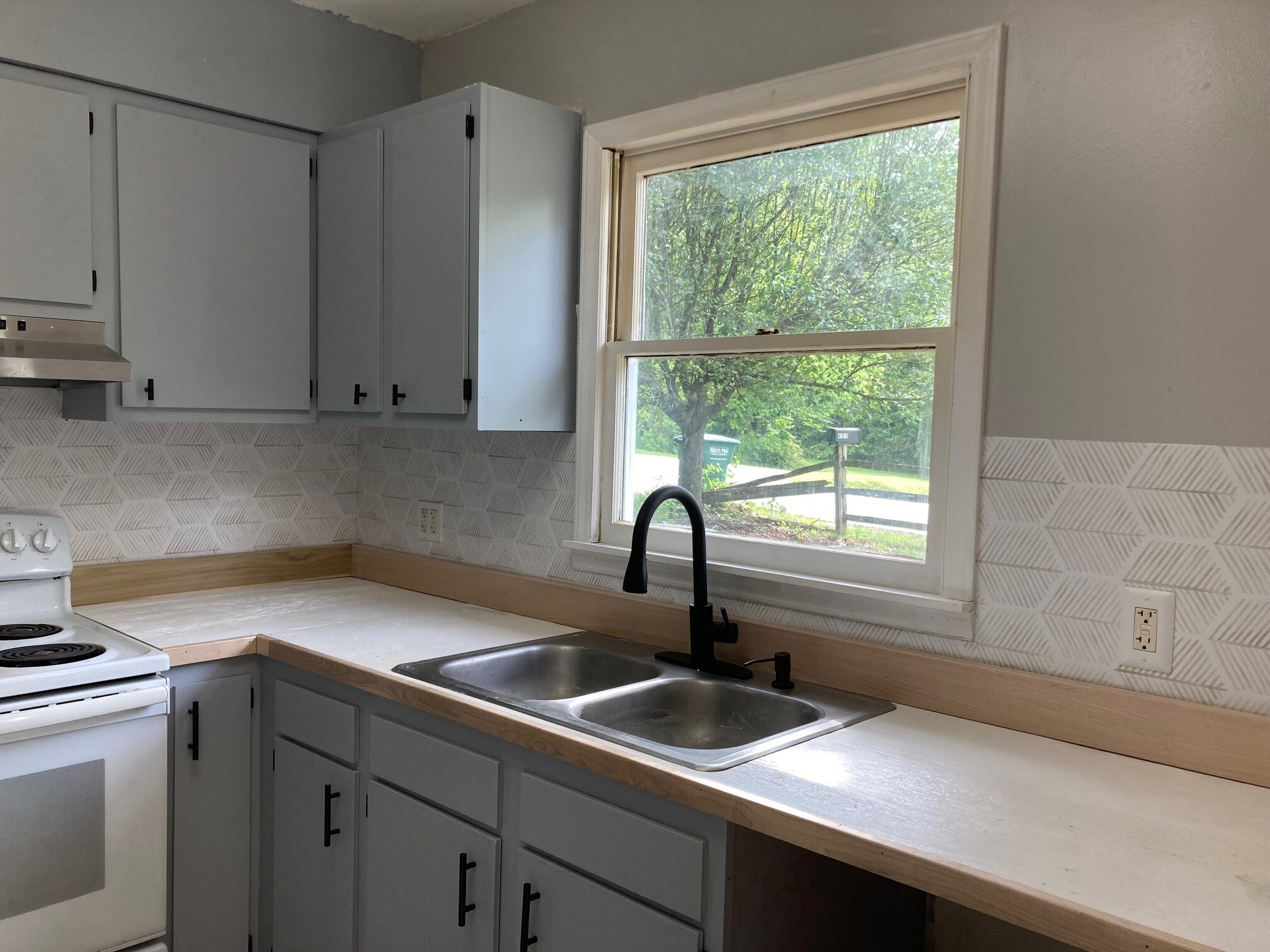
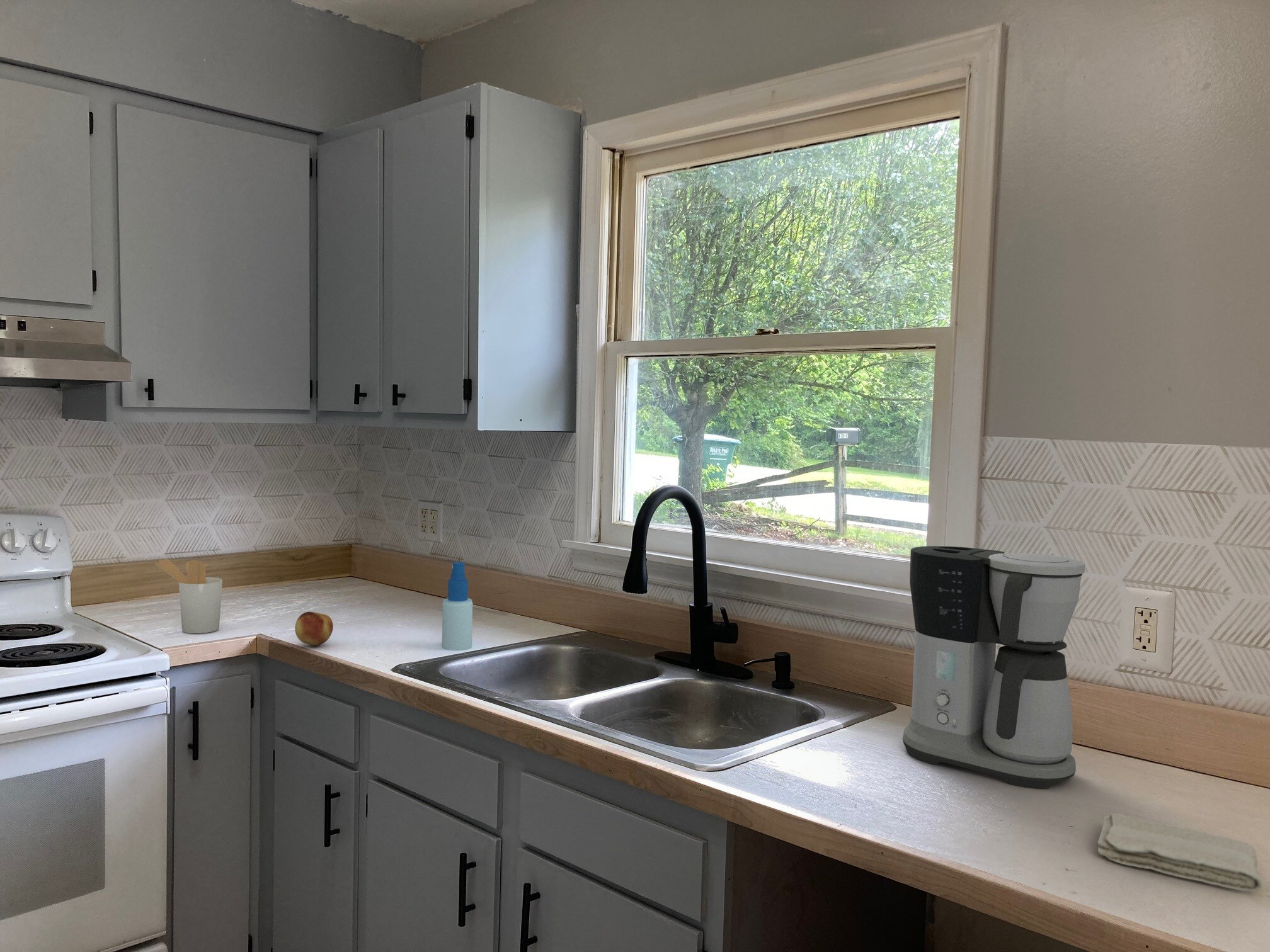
+ coffee maker [902,545,1085,790]
+ washcloth [1097,813,1263,892]
+ spray bottle [442,562,473,651]
+ fruit [294,611,334,646]
+ utensil holder [154,558,223,634]
